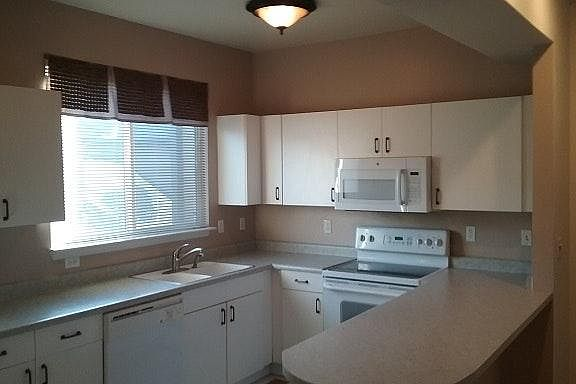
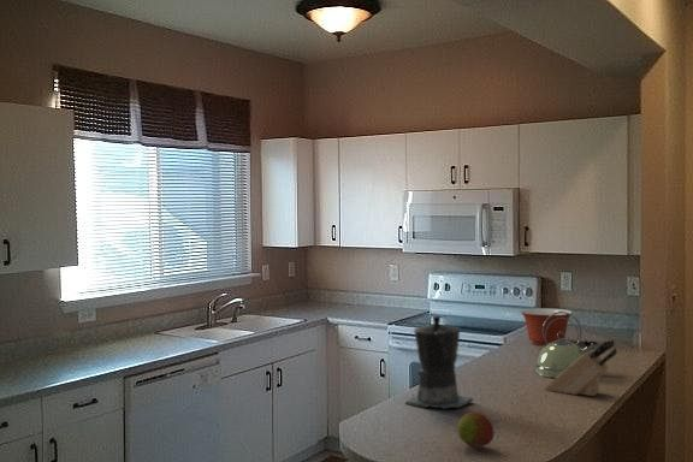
+ knife block [543,338,618,397]
+ mixing bowl [520,307,574,346]
+ fruit [456,410,494,449]
+ coffee maker [404,314,474,410]
+ kettle [533,312,599,379]
